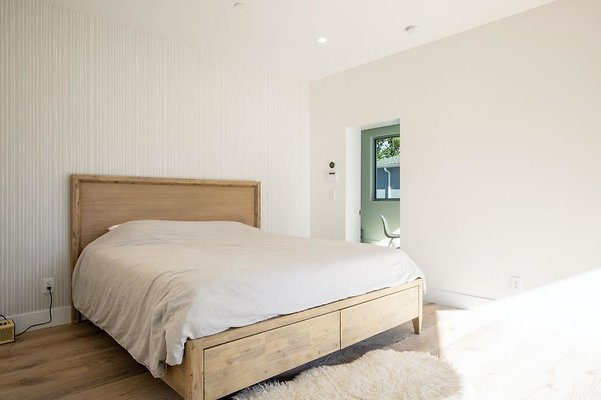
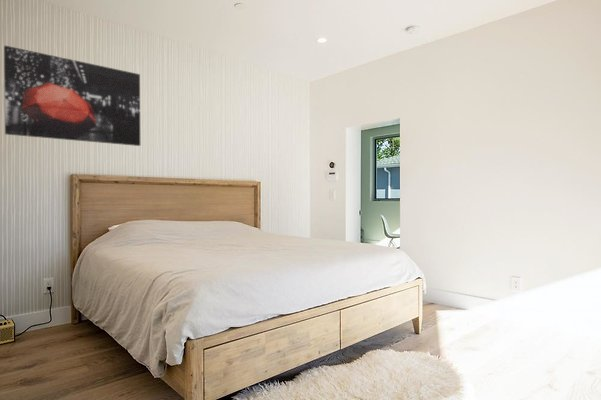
+ wall art [3,45,141,147]
